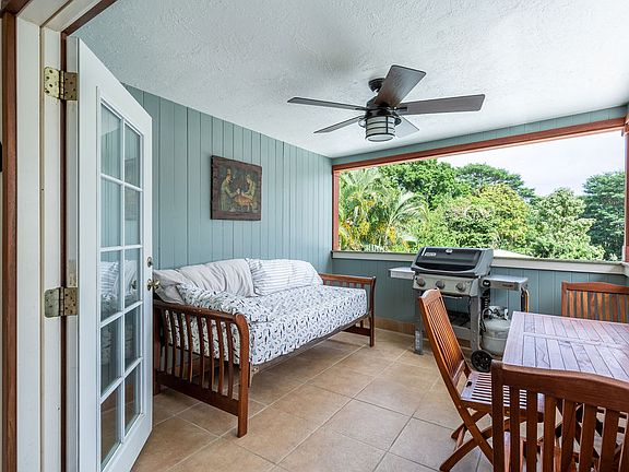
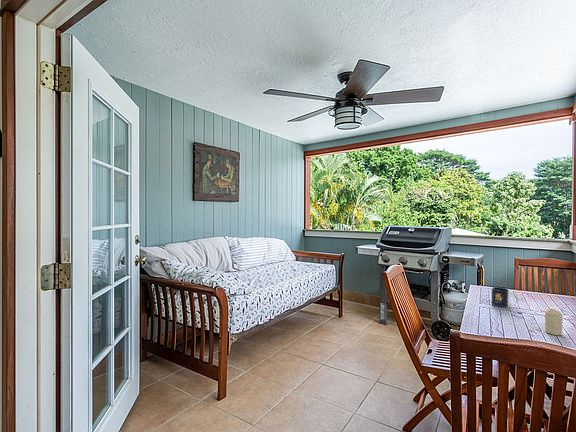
+ candle [544,308,563,336]
+ mug [491,286,519,309]
